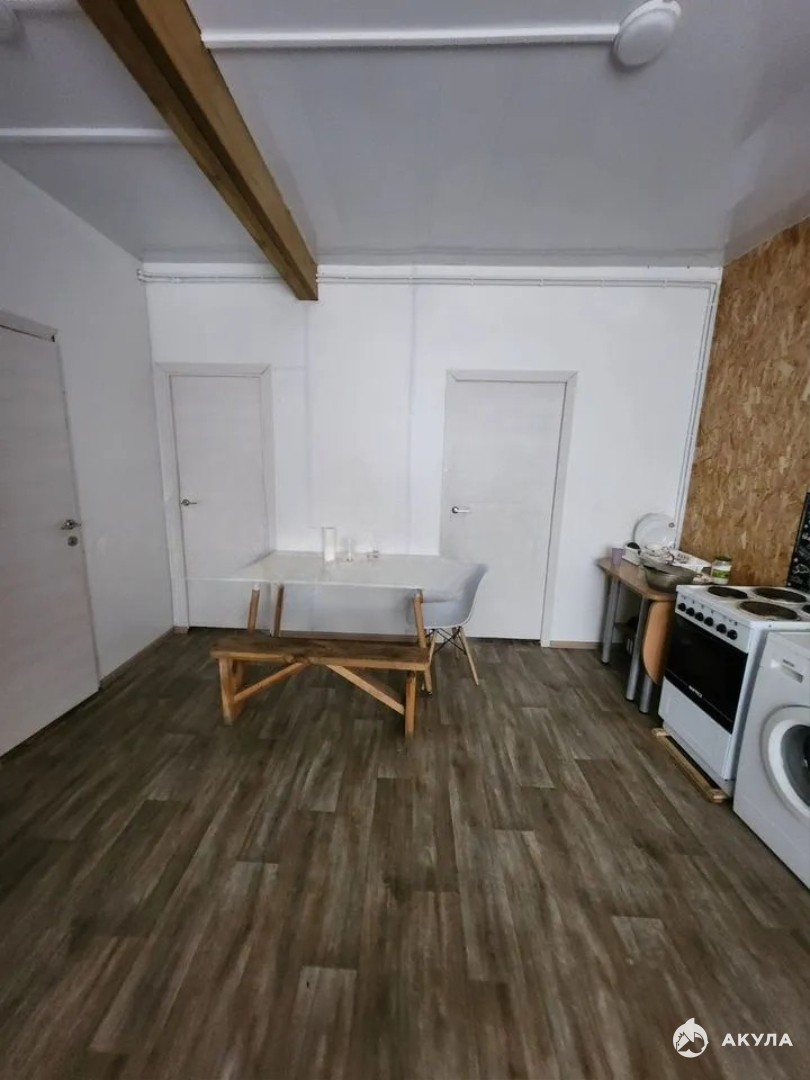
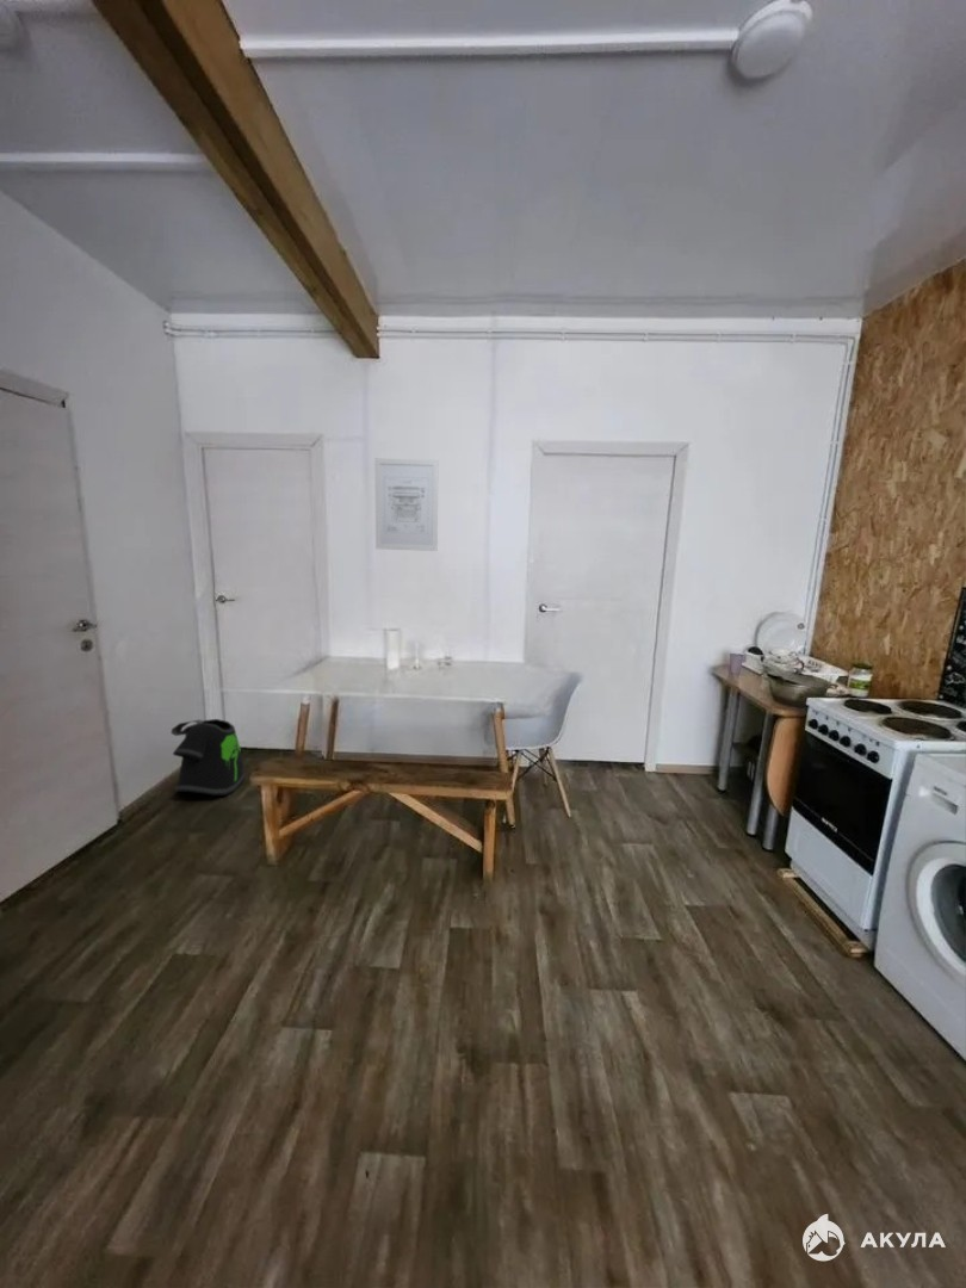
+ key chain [171,718,246,797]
+ wall art [373,458,440,552]
